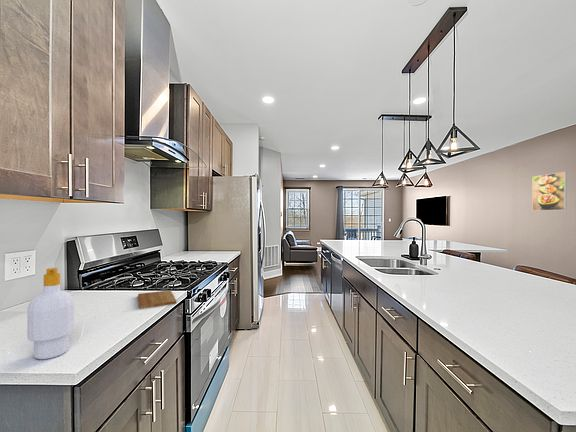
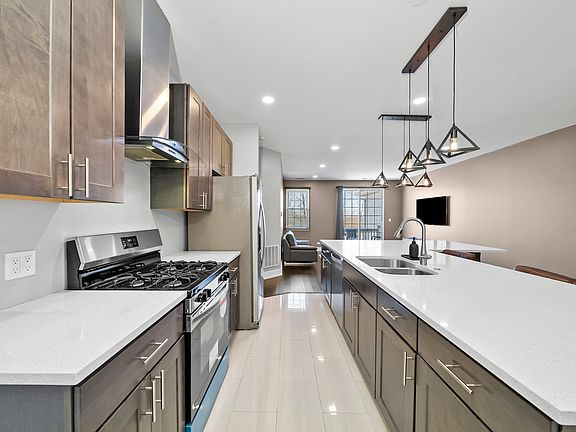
- soap bottle [26,267,75,360]
- cutting board [137,289,177,309]
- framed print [531,171,568,212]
